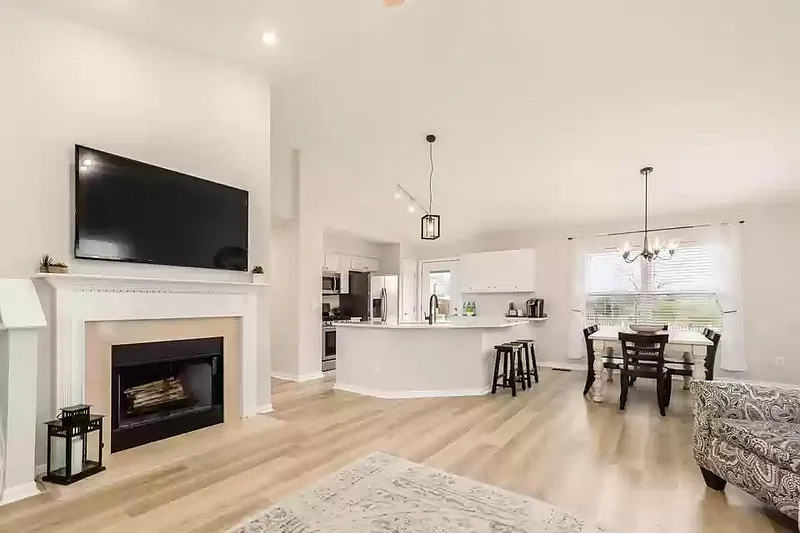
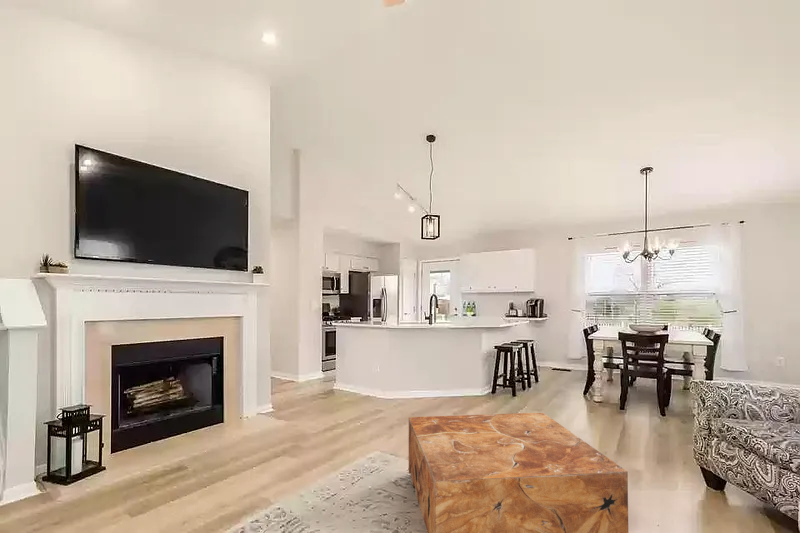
+ coffee table [408,412,629,533]
